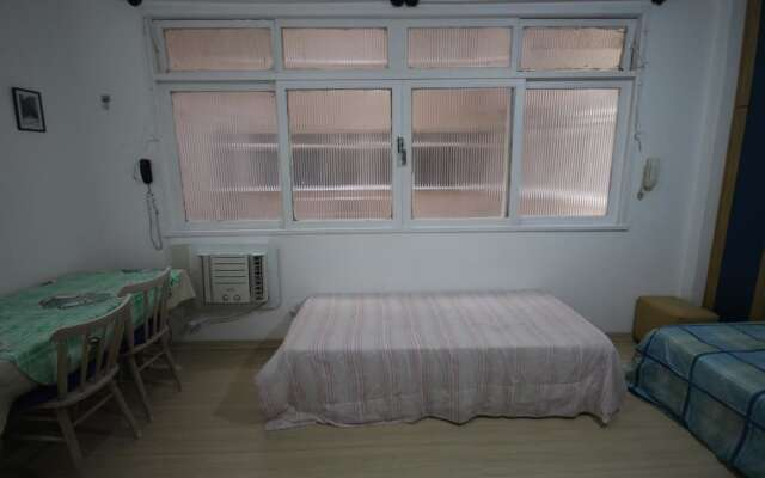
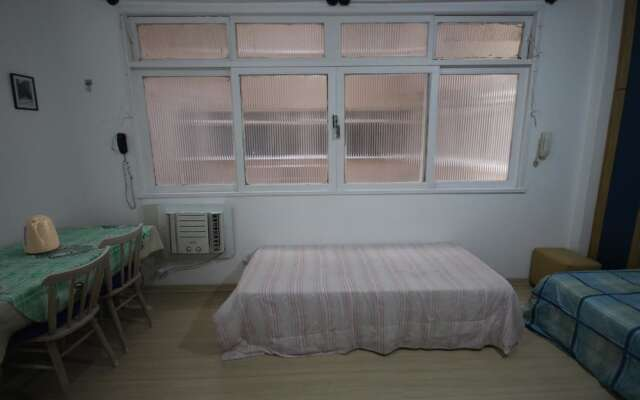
+ kettle [22,214,60,255]
